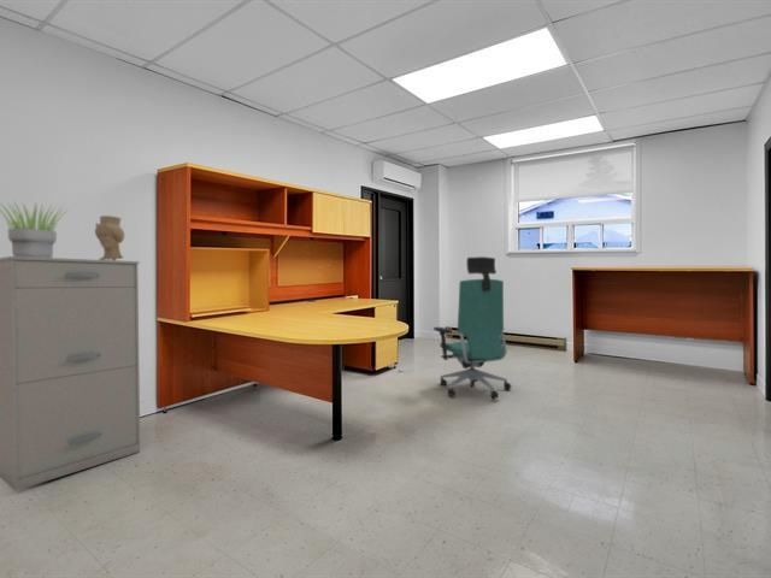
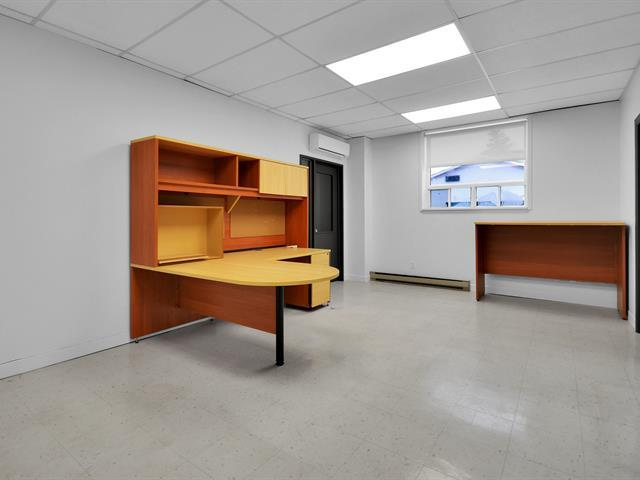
- decorative vase [94,214,125,260]
- filing cabinet [0,255,141,491]
- chair [432,255,512,400]
- potted plant [0,200,69,258]
